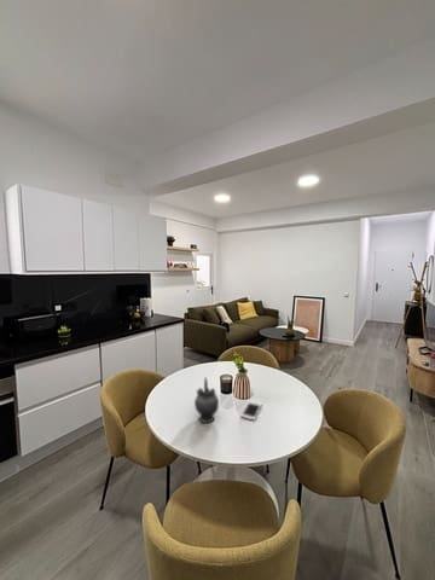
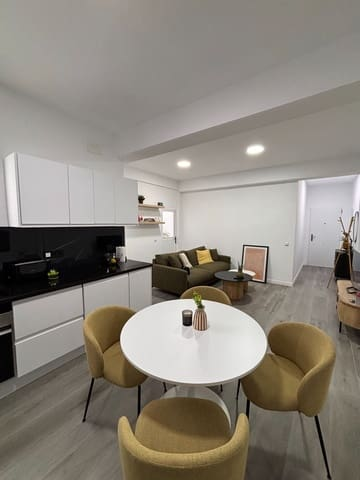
- cell phone [239,400,263,422]
- teapot [193,376,220,424]
